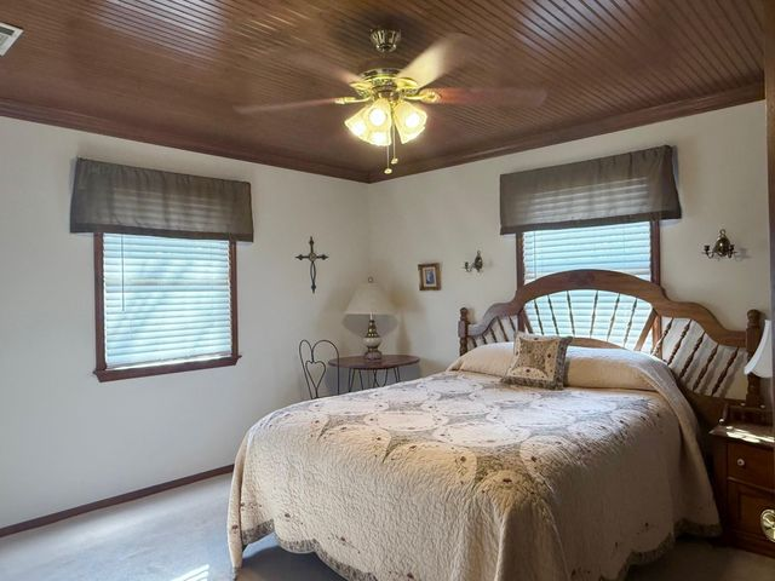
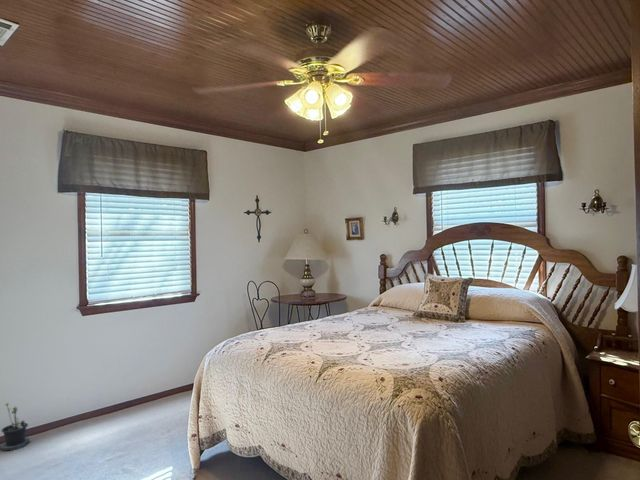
+ potted plant [0,402,32,452]
